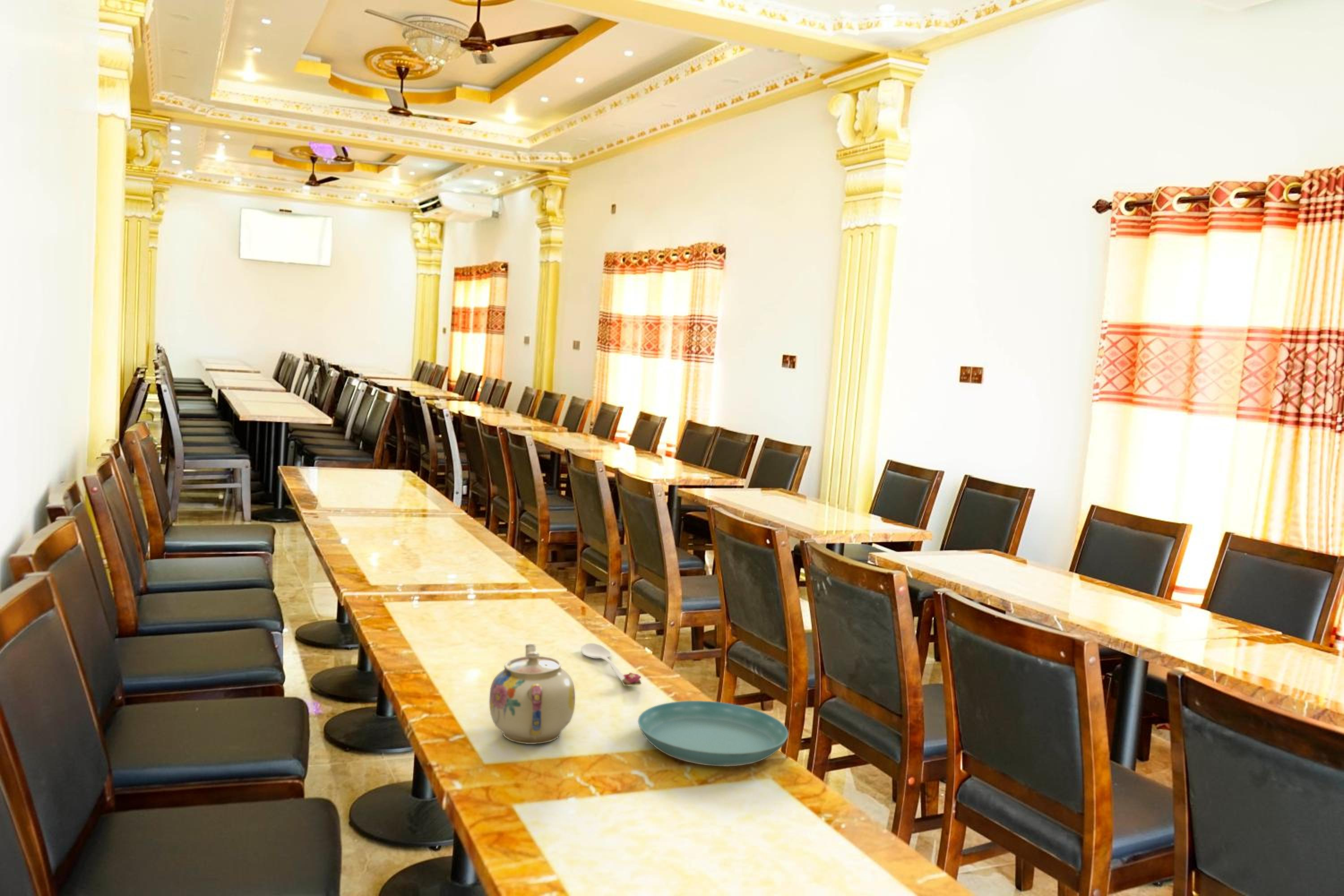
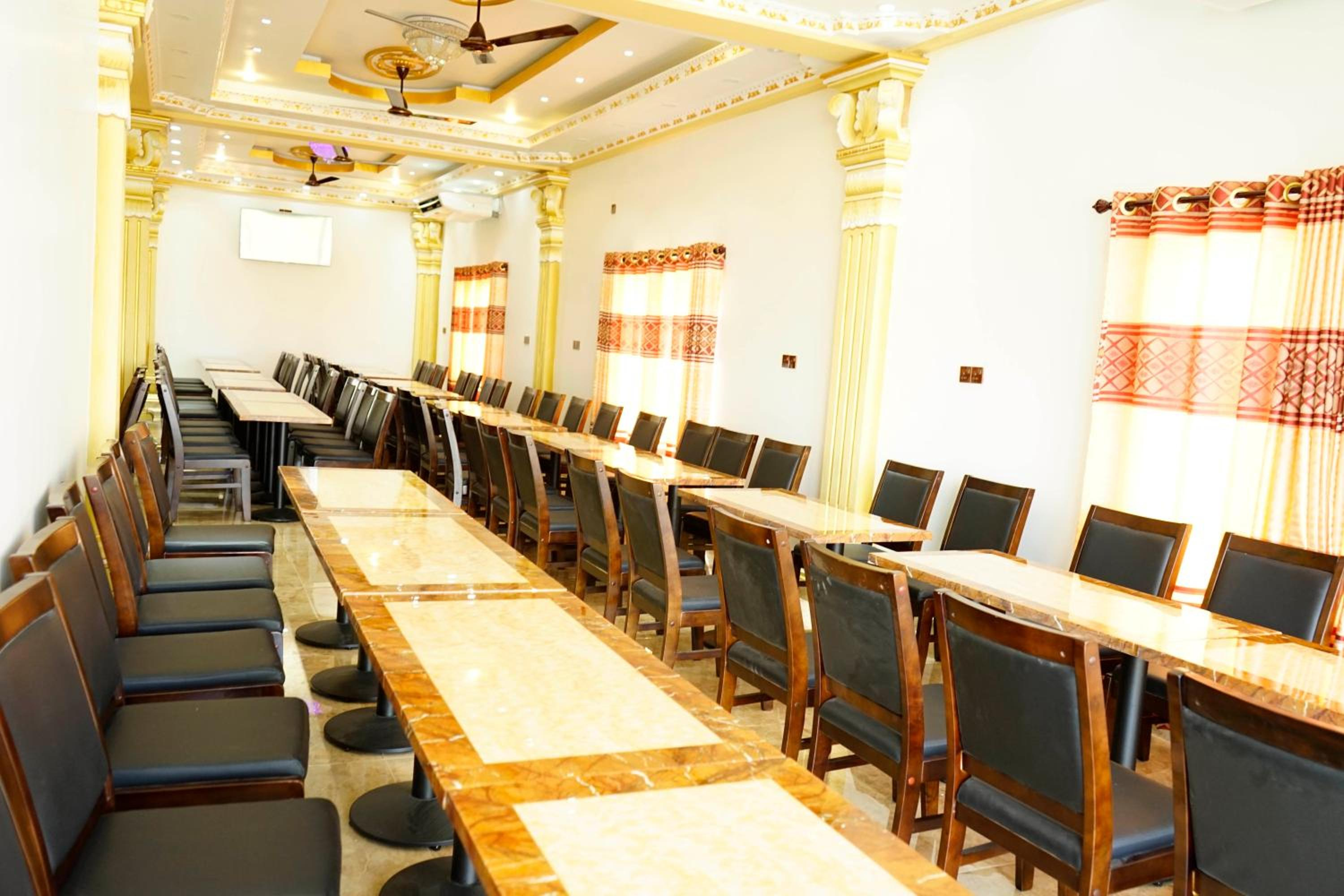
- saucer [638,700,789,767]
- spoon [581,643,642,686]
- teapot [489,643,576,745]
